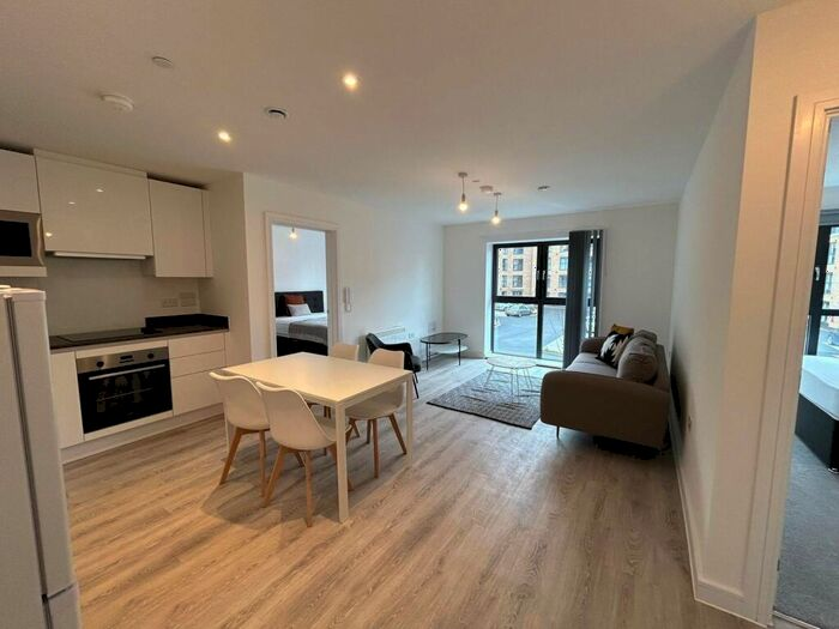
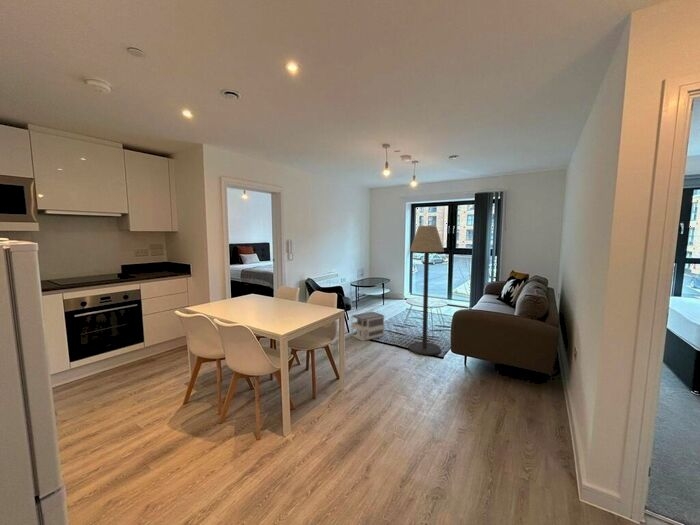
+ floor lamp [408,225,445,356]
+ architectural model [351,311,385,342]
